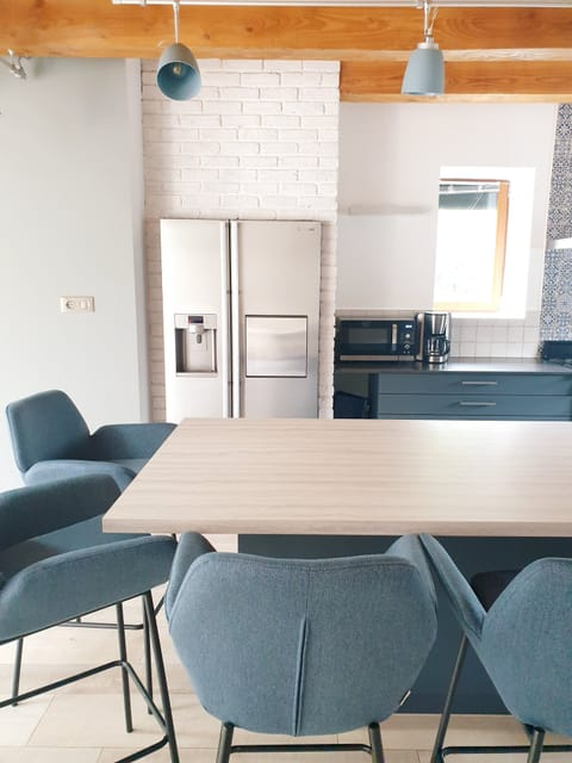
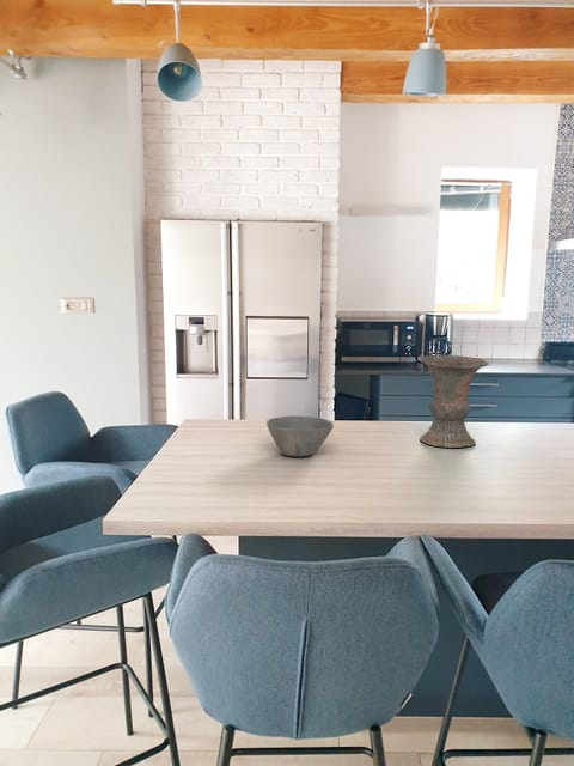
+ bowl [265,414,335,457]
+ vase [417,353,490,449]
